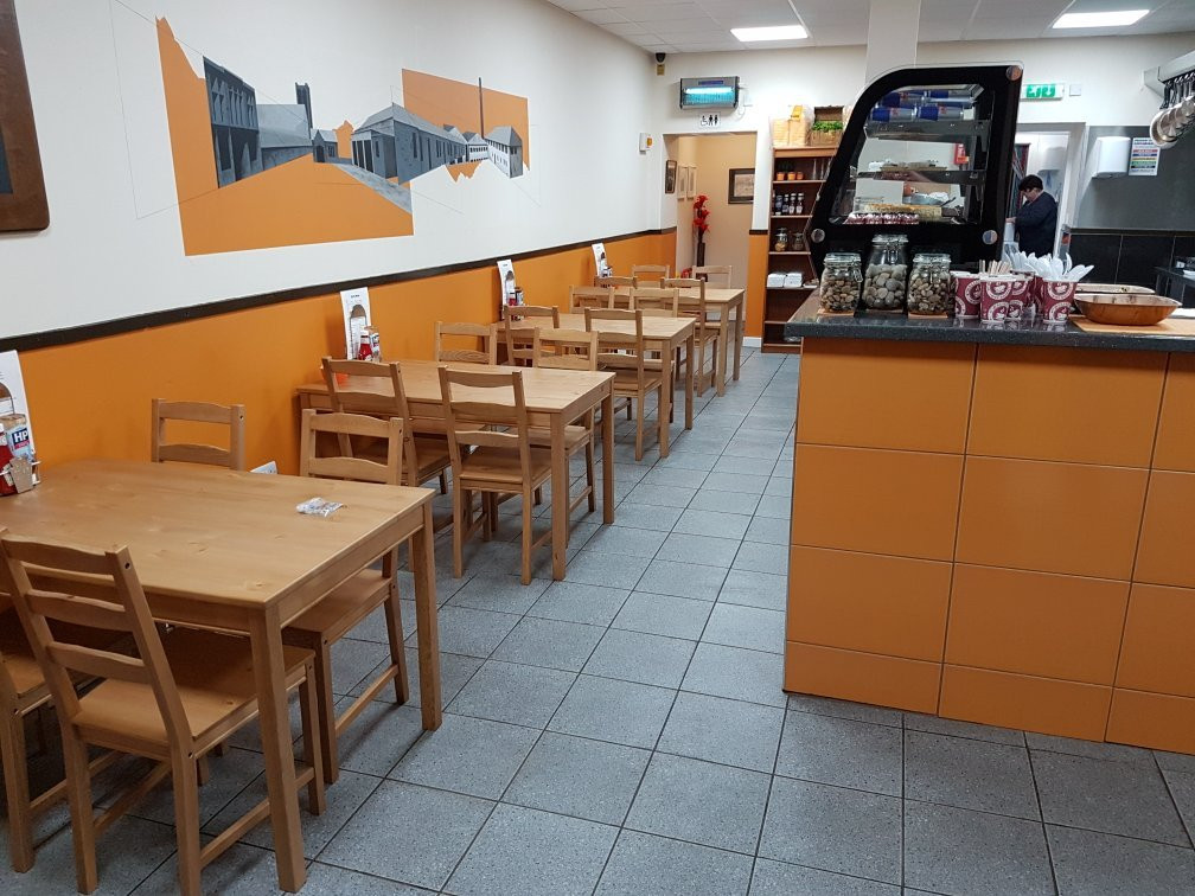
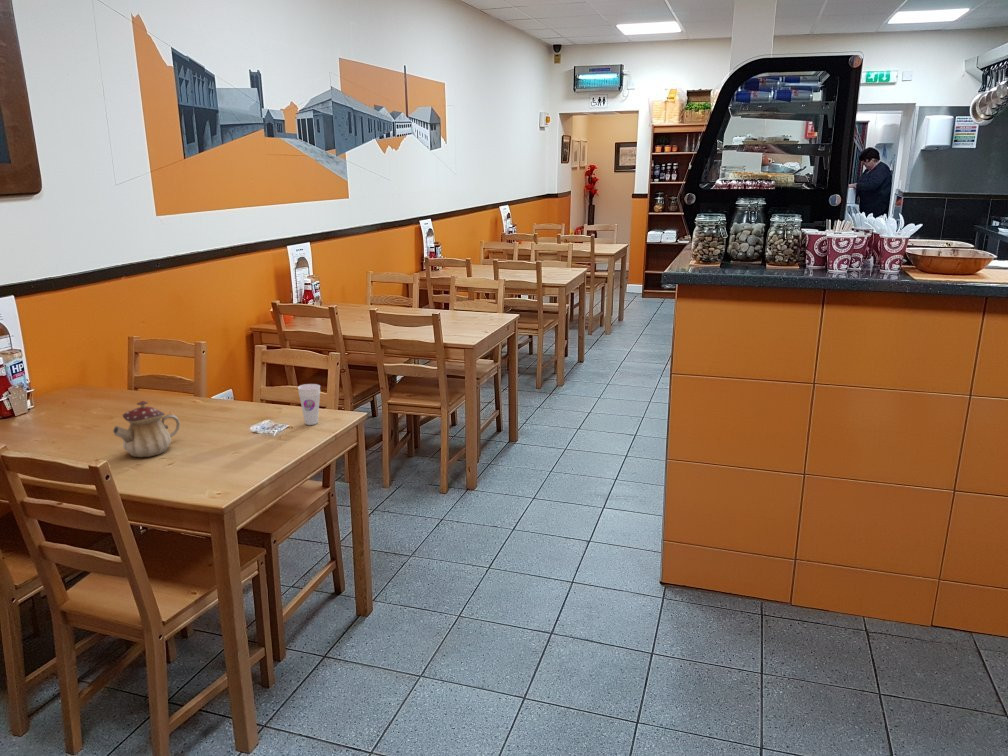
+ teapot [112,400,181,458]
+ cup [297,383,321,426]
